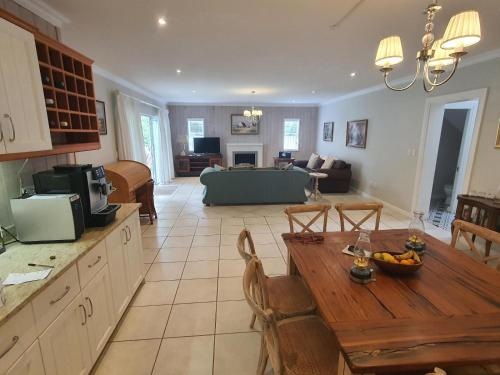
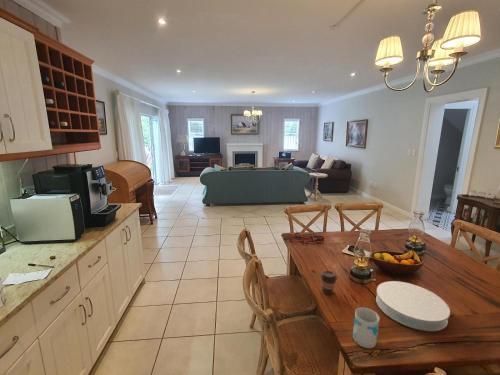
+ plate [375,280,451,332]
+ mug [352,307,380,349]
+ coffee cup [320,270,338,296]
